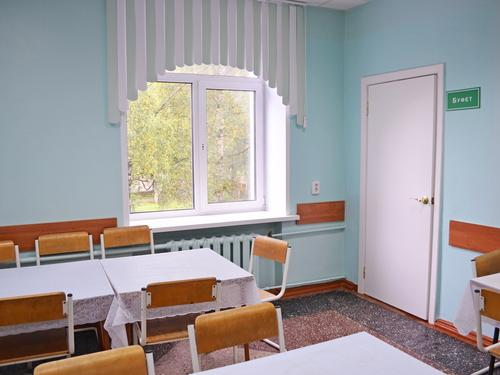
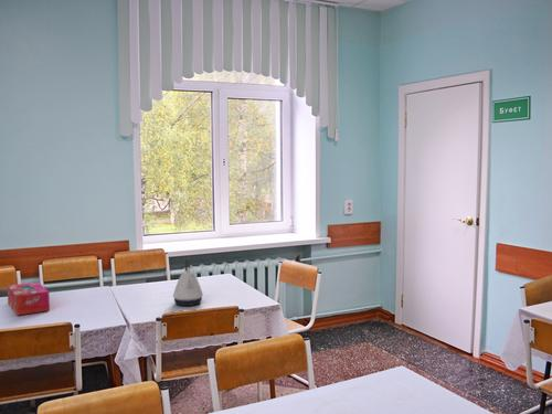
+ tissue box [7,282,51,317]
+ kettle [172,256,204,307]
